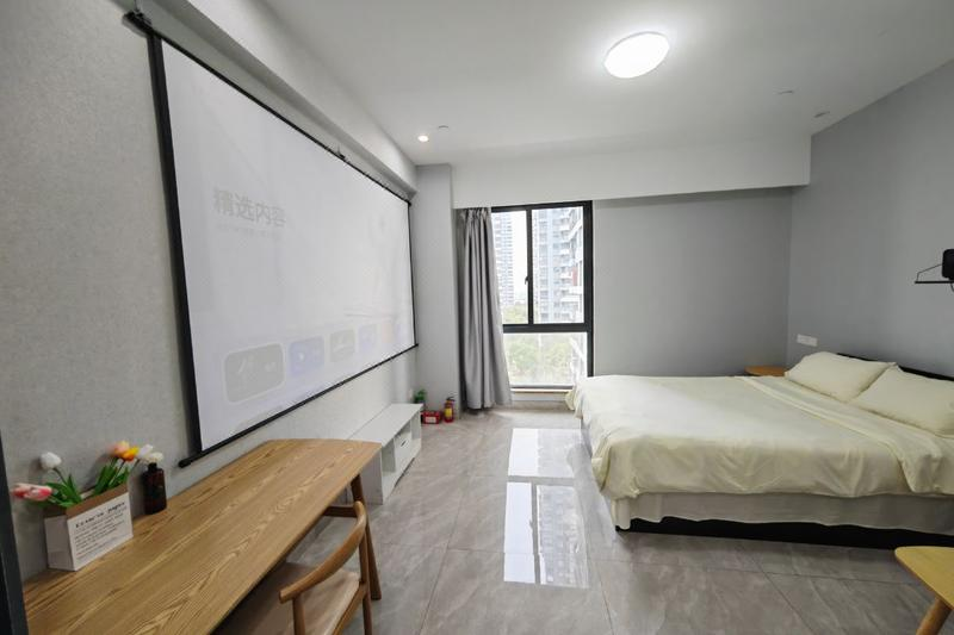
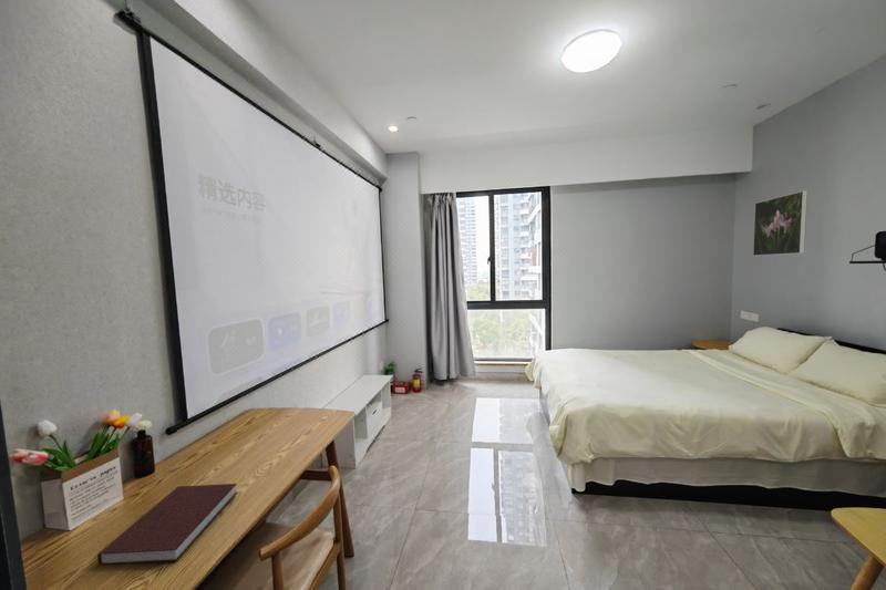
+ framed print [752,189,808,257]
+ notebook [96,483,238,566]
